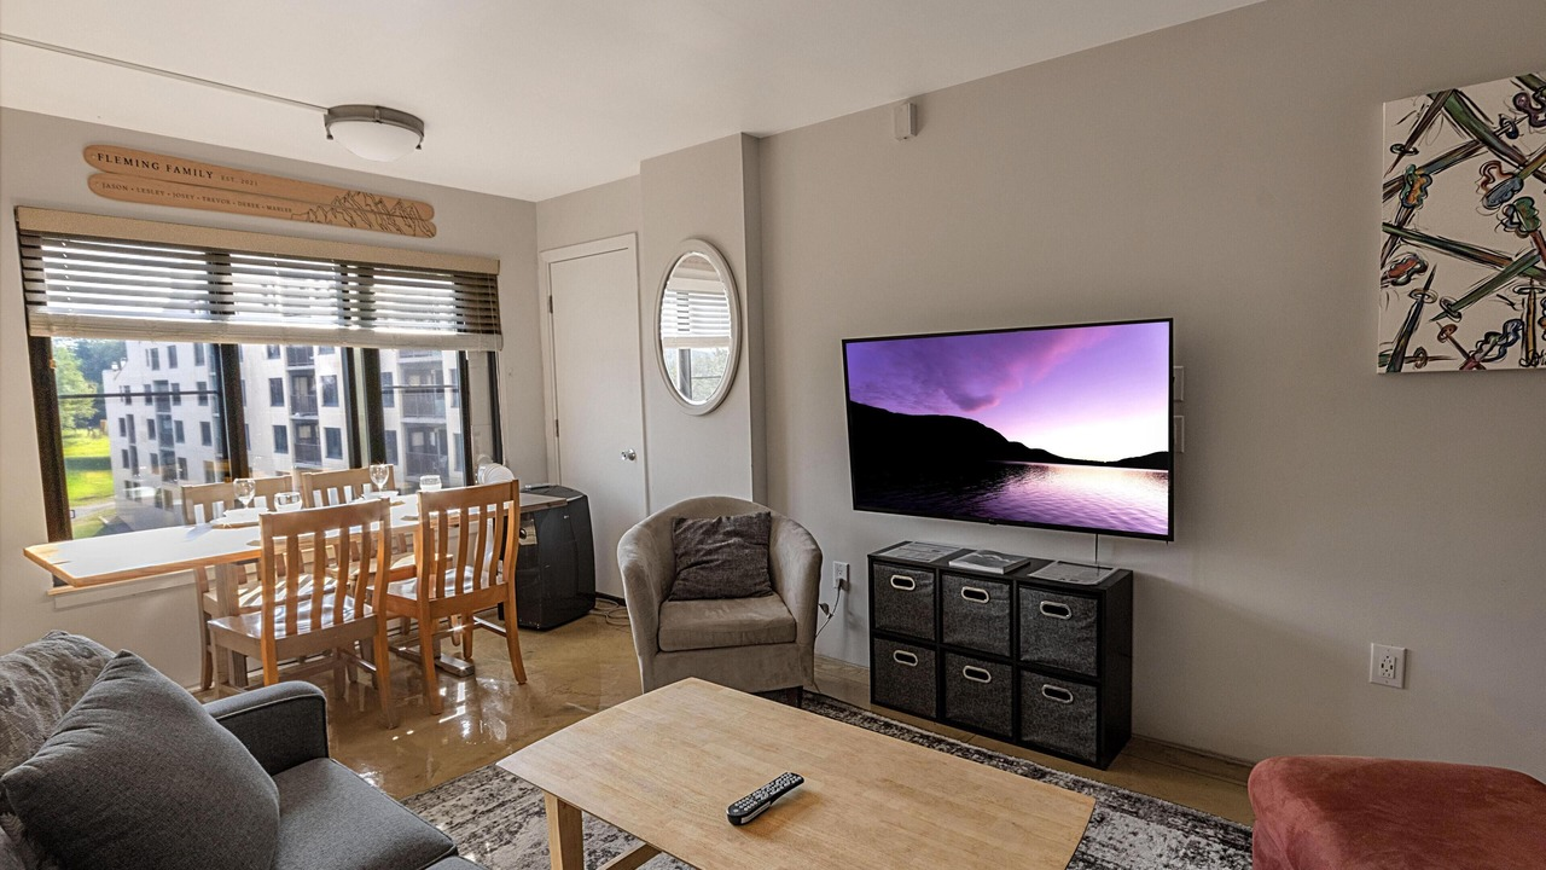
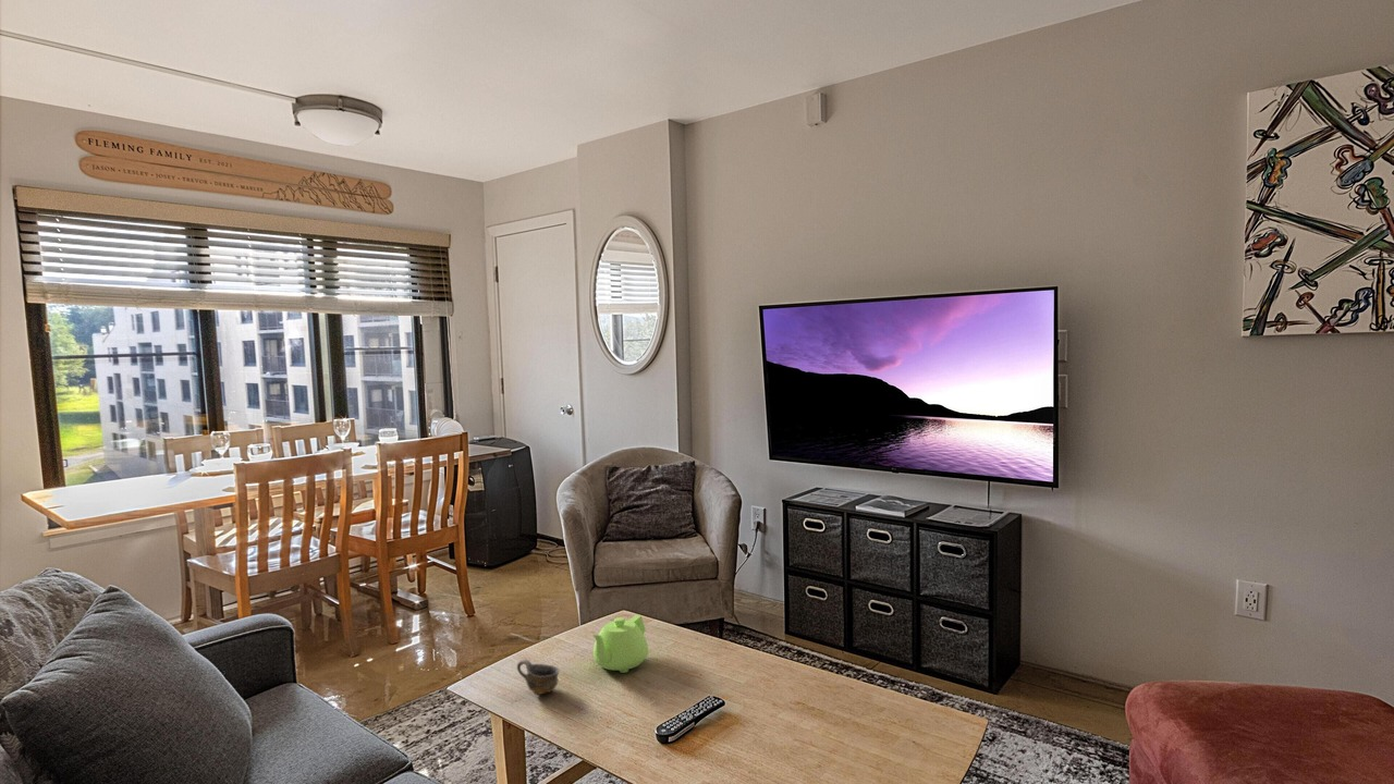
+ teapot [591,614,649,674]
+ cup [516,658,561,696]
